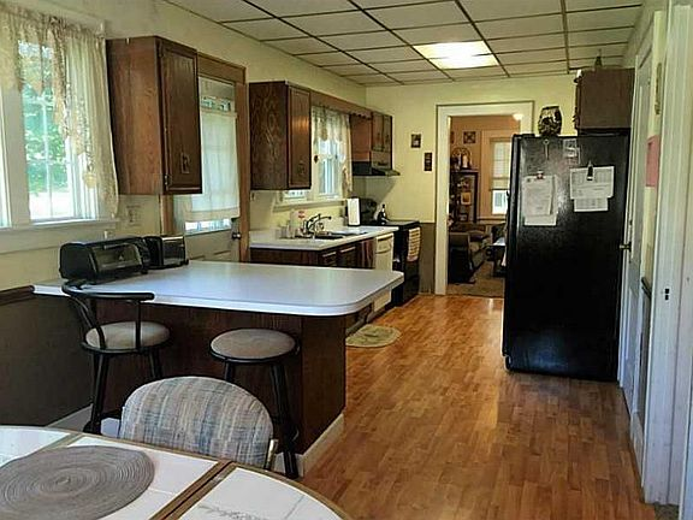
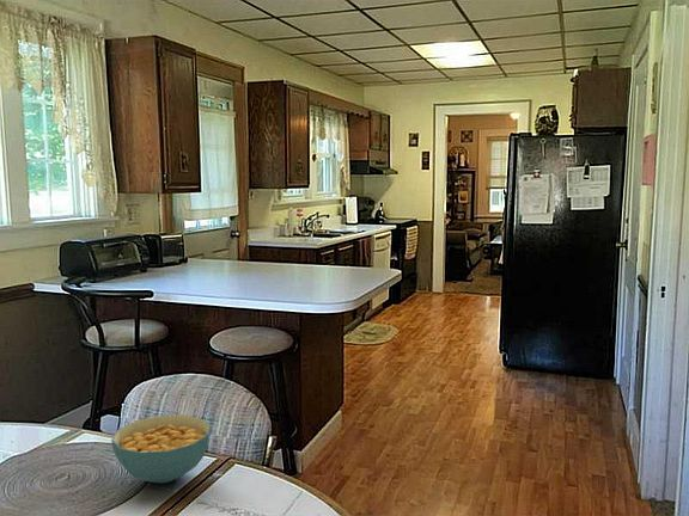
+ cereal bowl [110,413,212,485]
